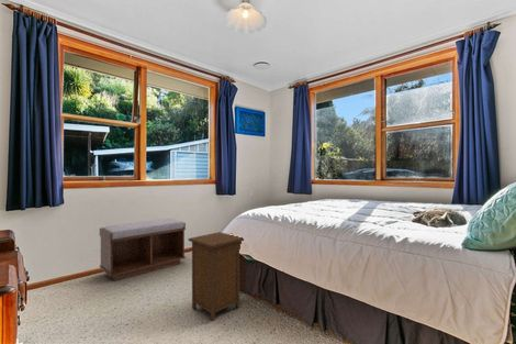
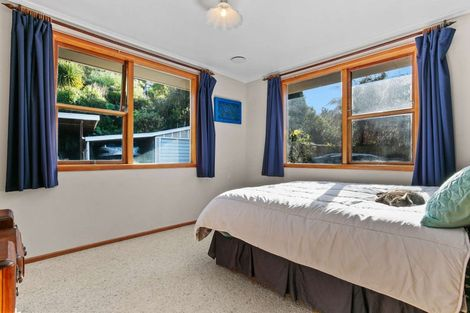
- bench [99,217,187,281]
- nightstand [188,231,247,322]
